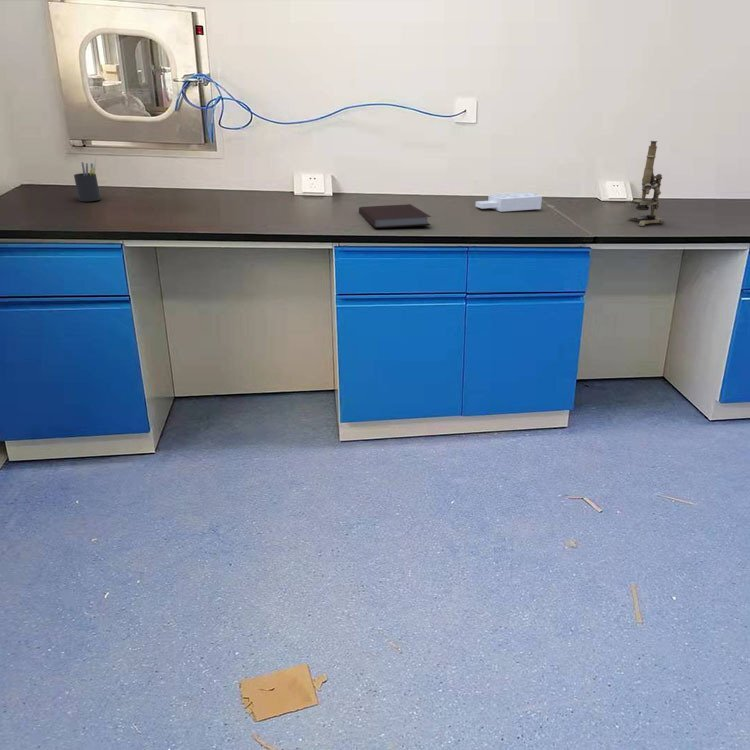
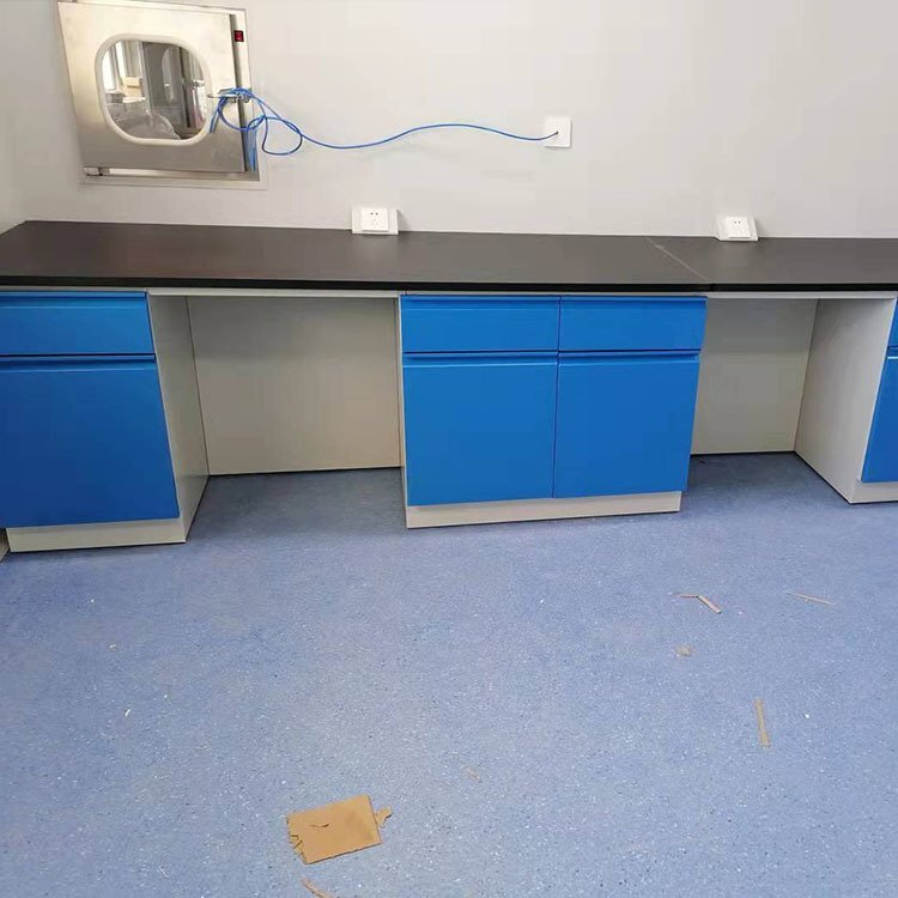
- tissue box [475,191,543,213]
- notebook [358,203,432,229]
- microscope [627,140,666,227]
- pen holder [73,156,101,202]
